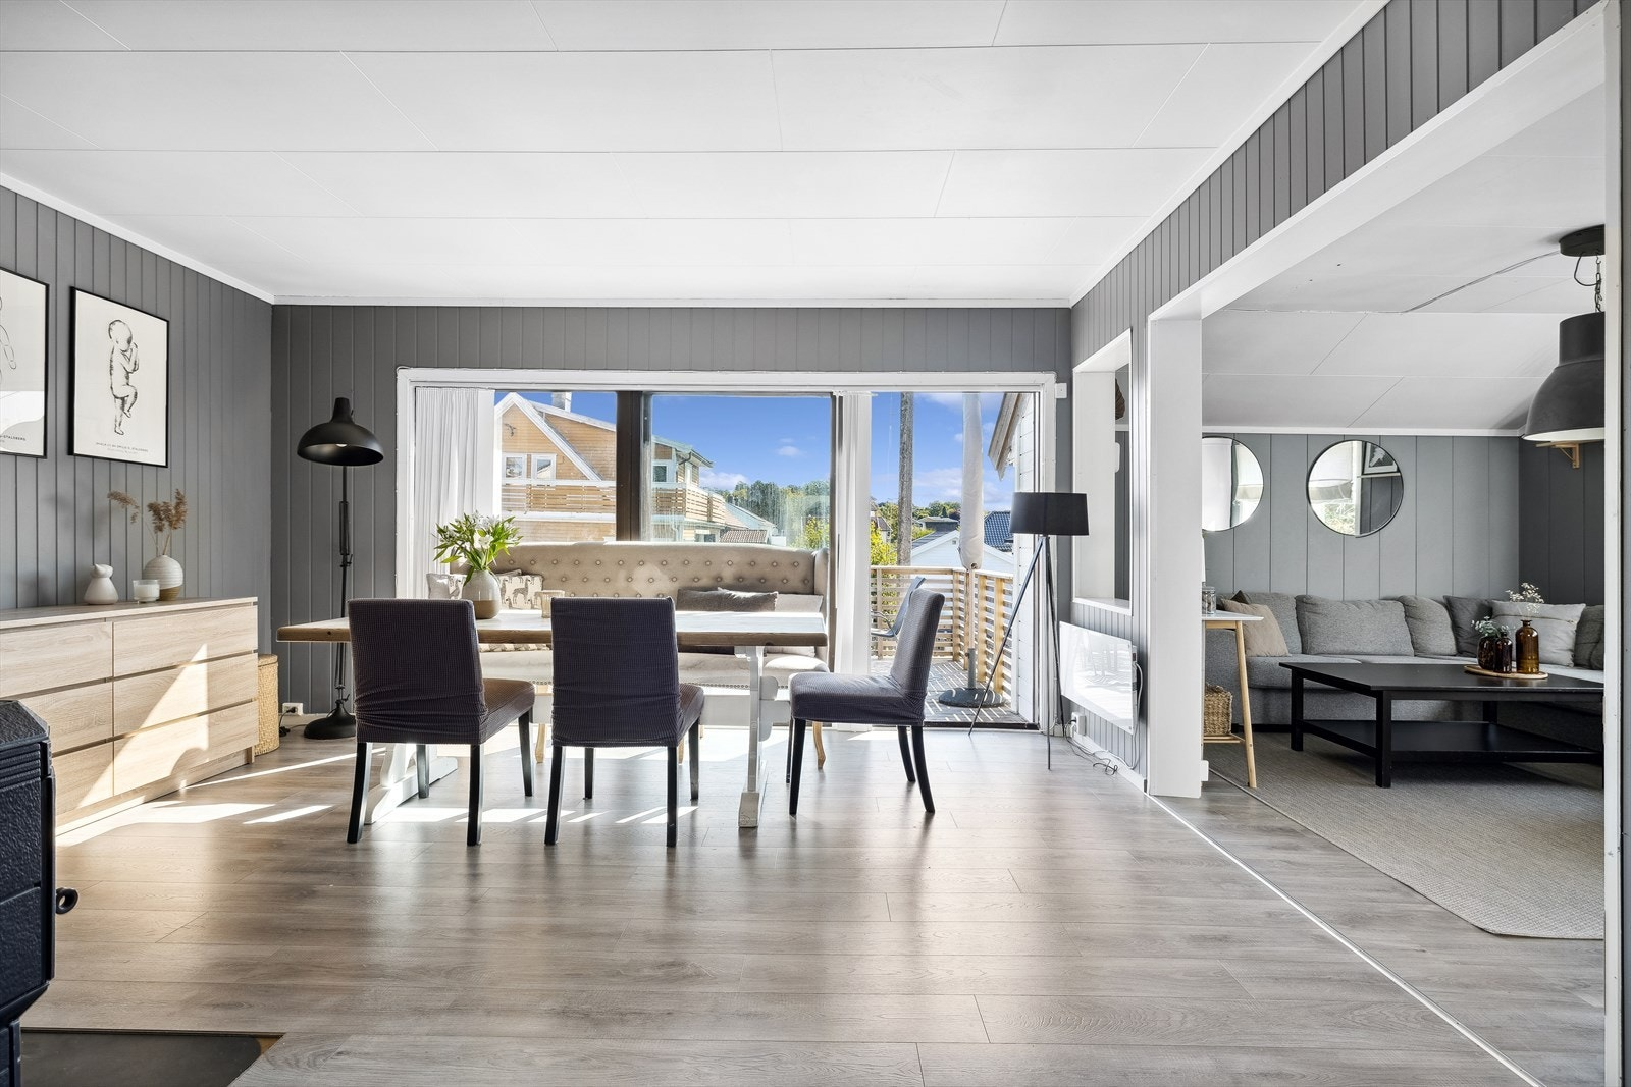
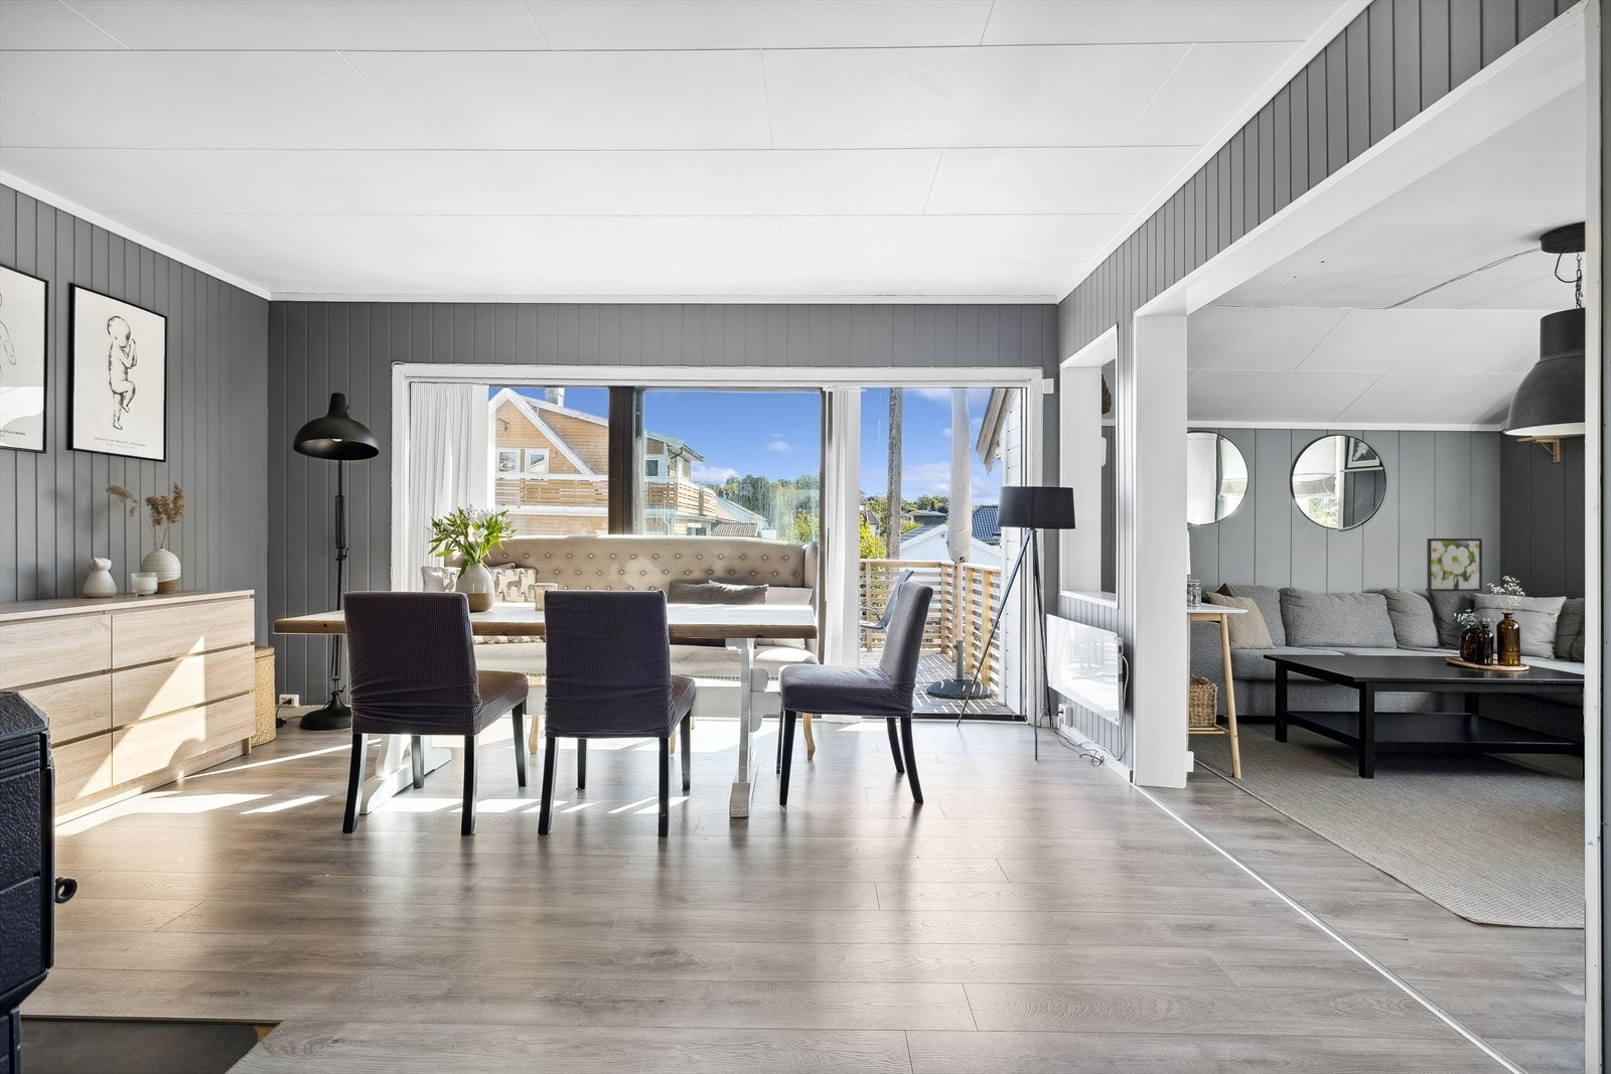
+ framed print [1425,537,1483,593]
